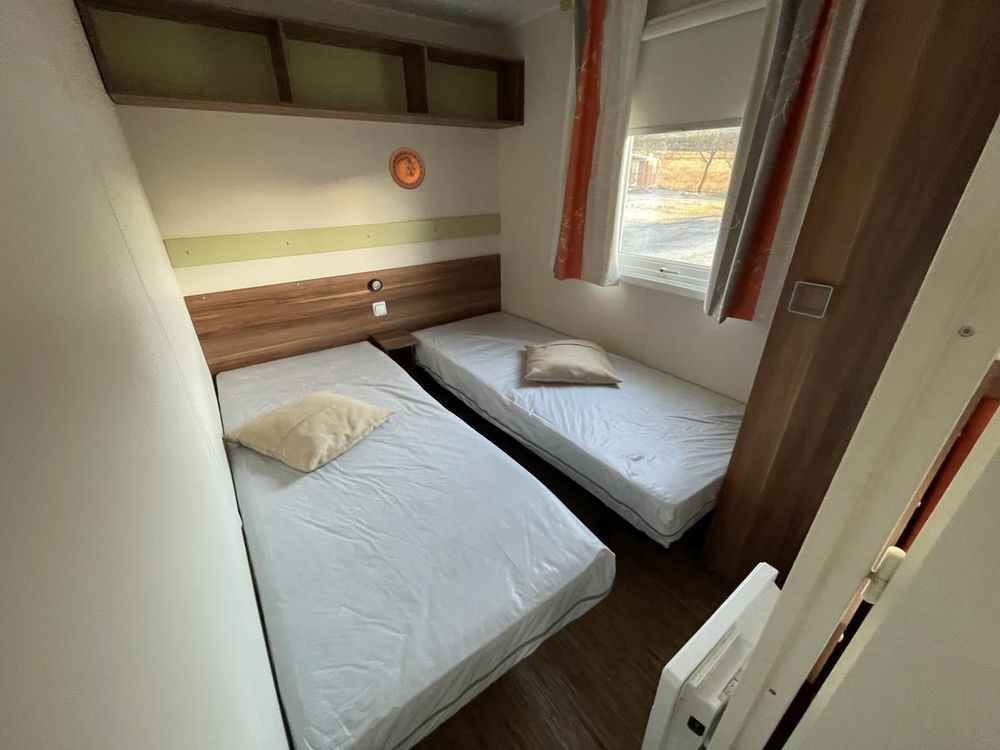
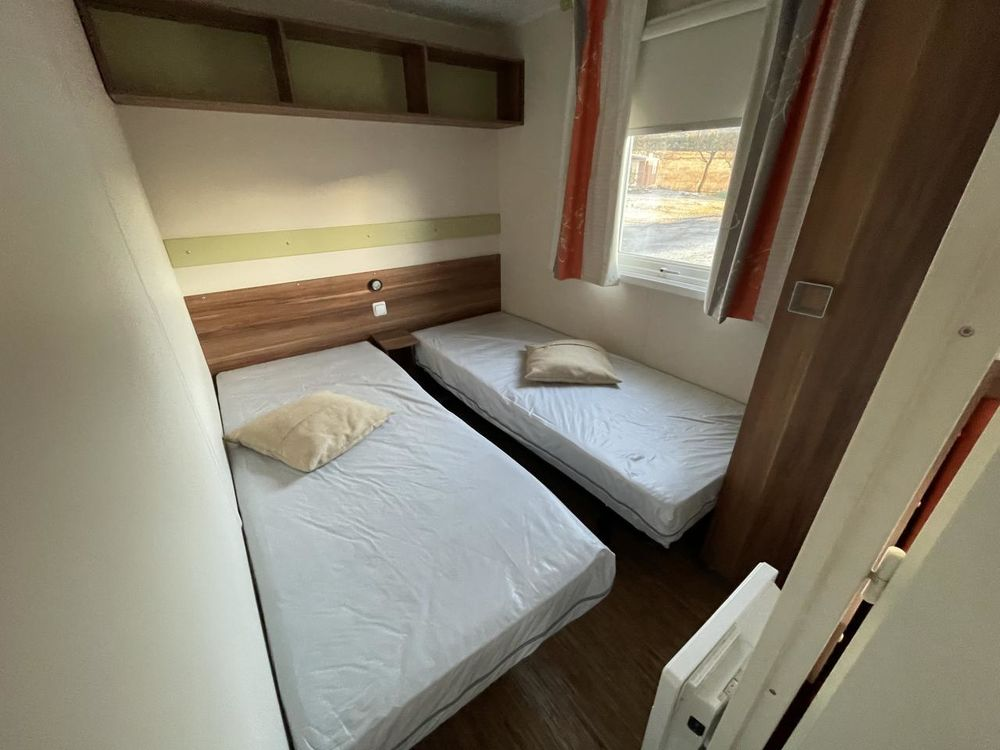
- decorative plate [388,146,426,190]
